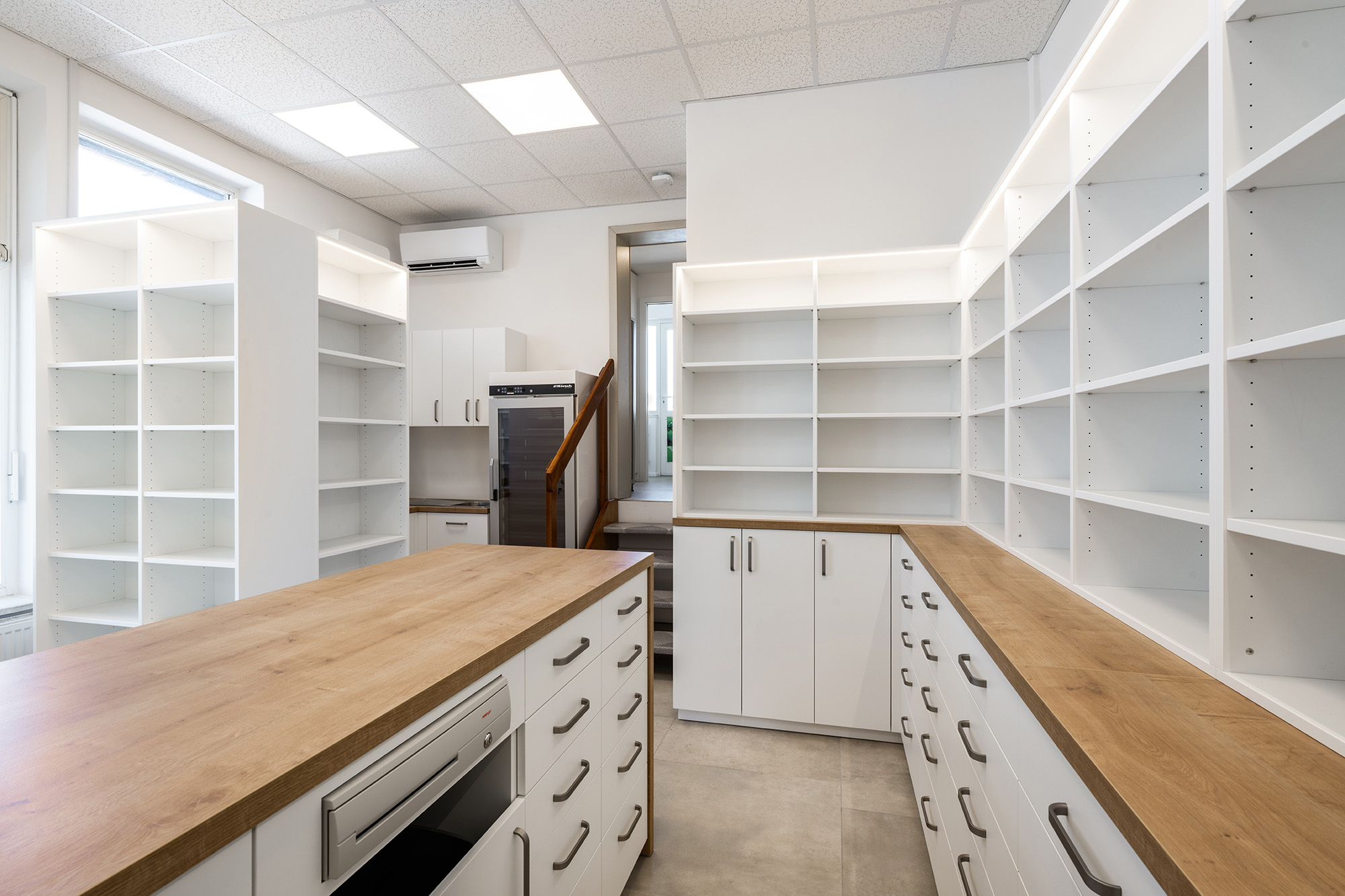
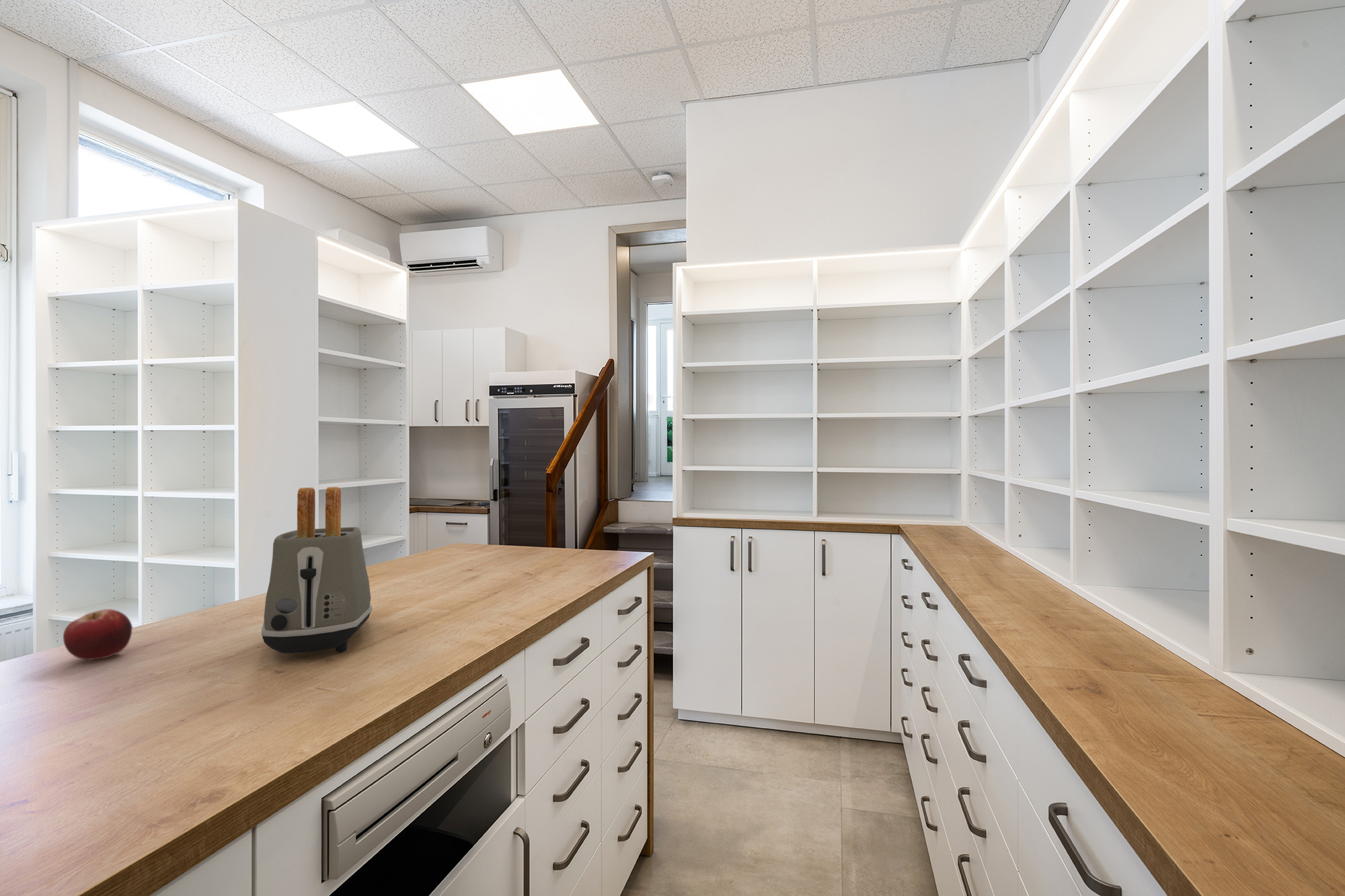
+ fruit [63,608,133,661]
+ toaster [261,486,373,654]
